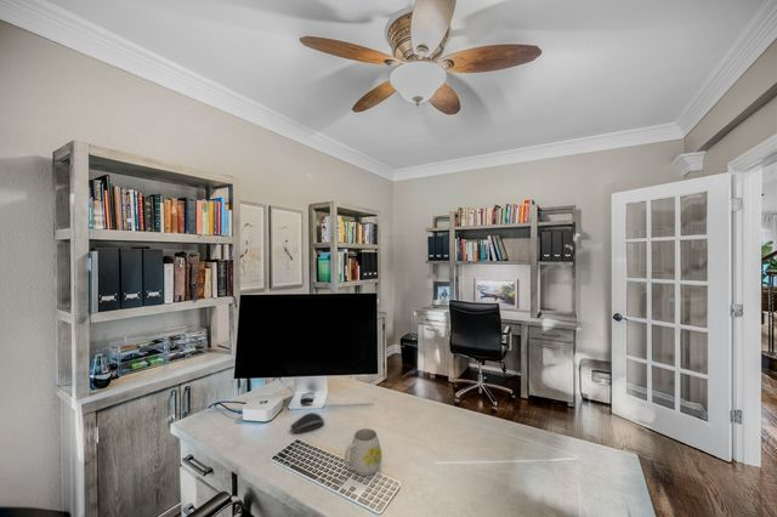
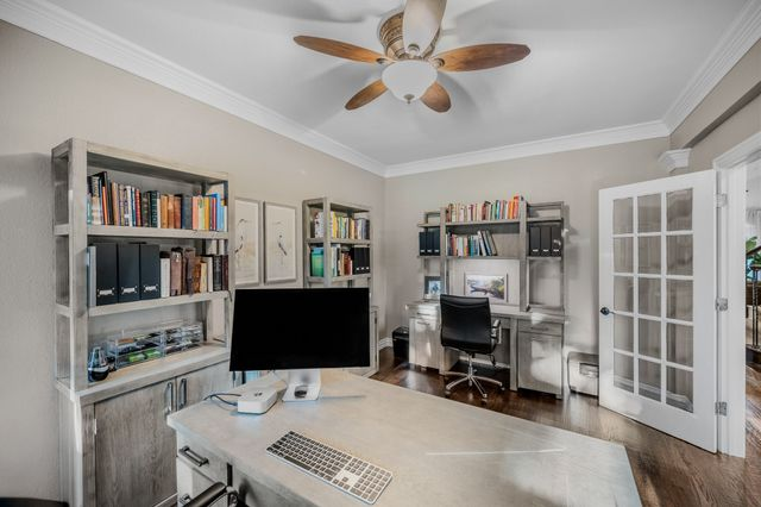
- mug [344,427,382,477]
- computer mouse [290,411,325,434]
